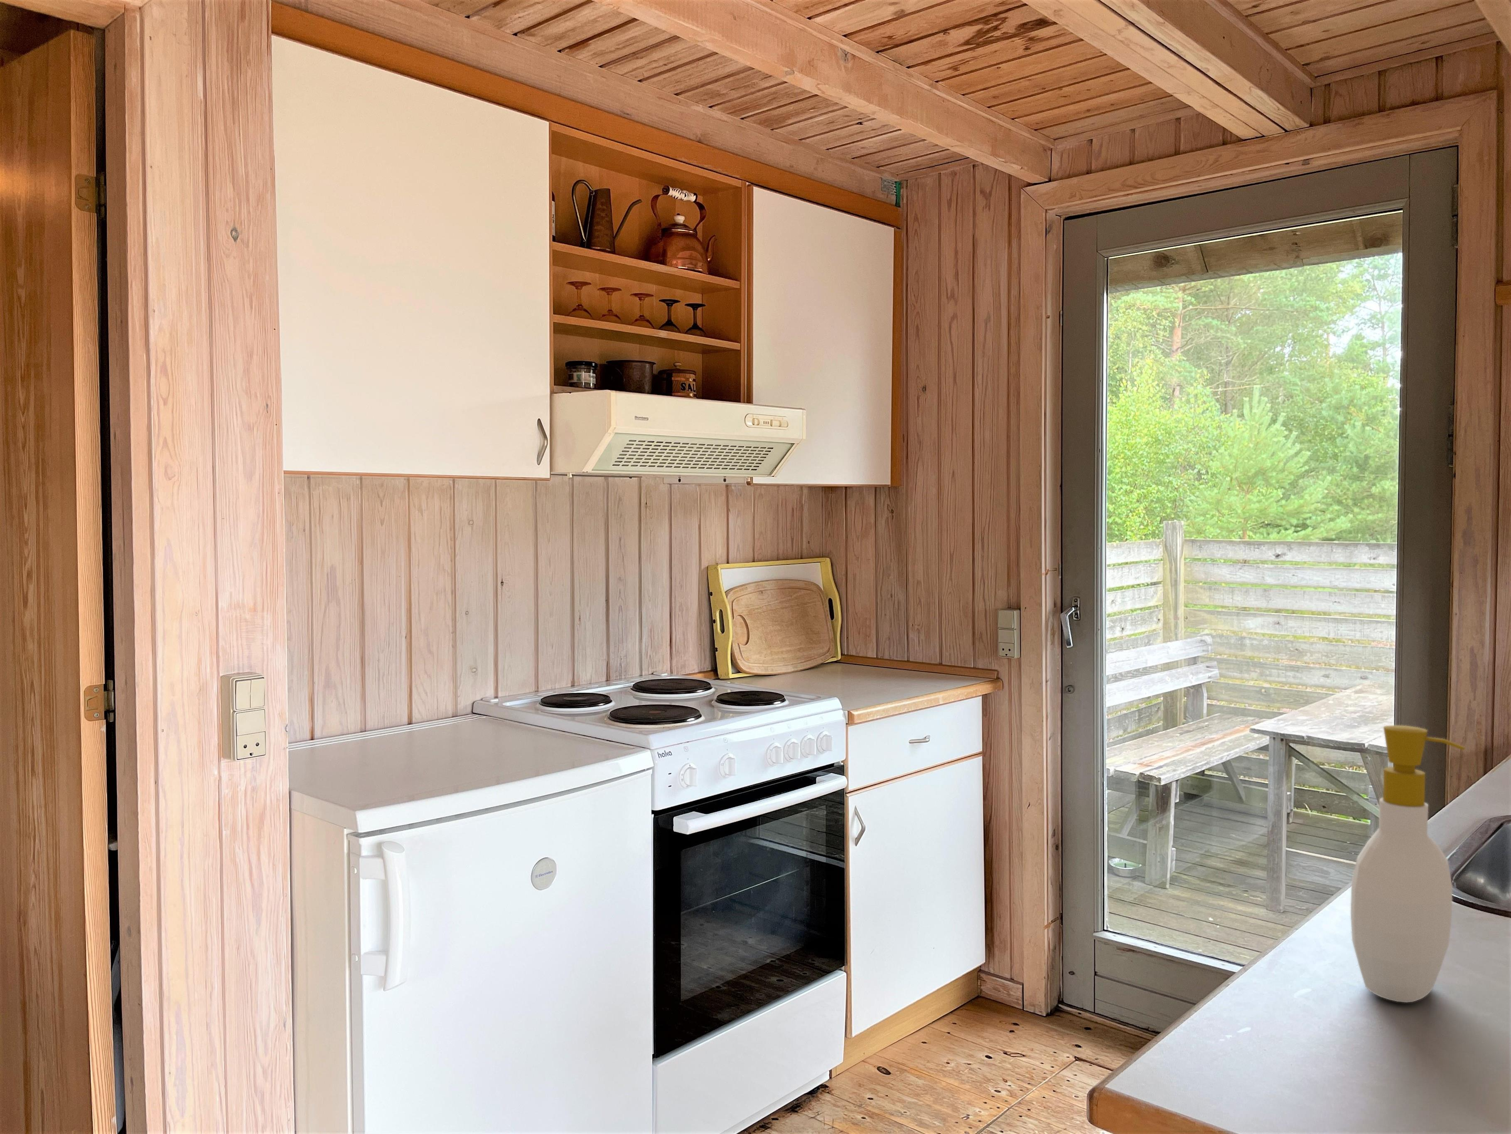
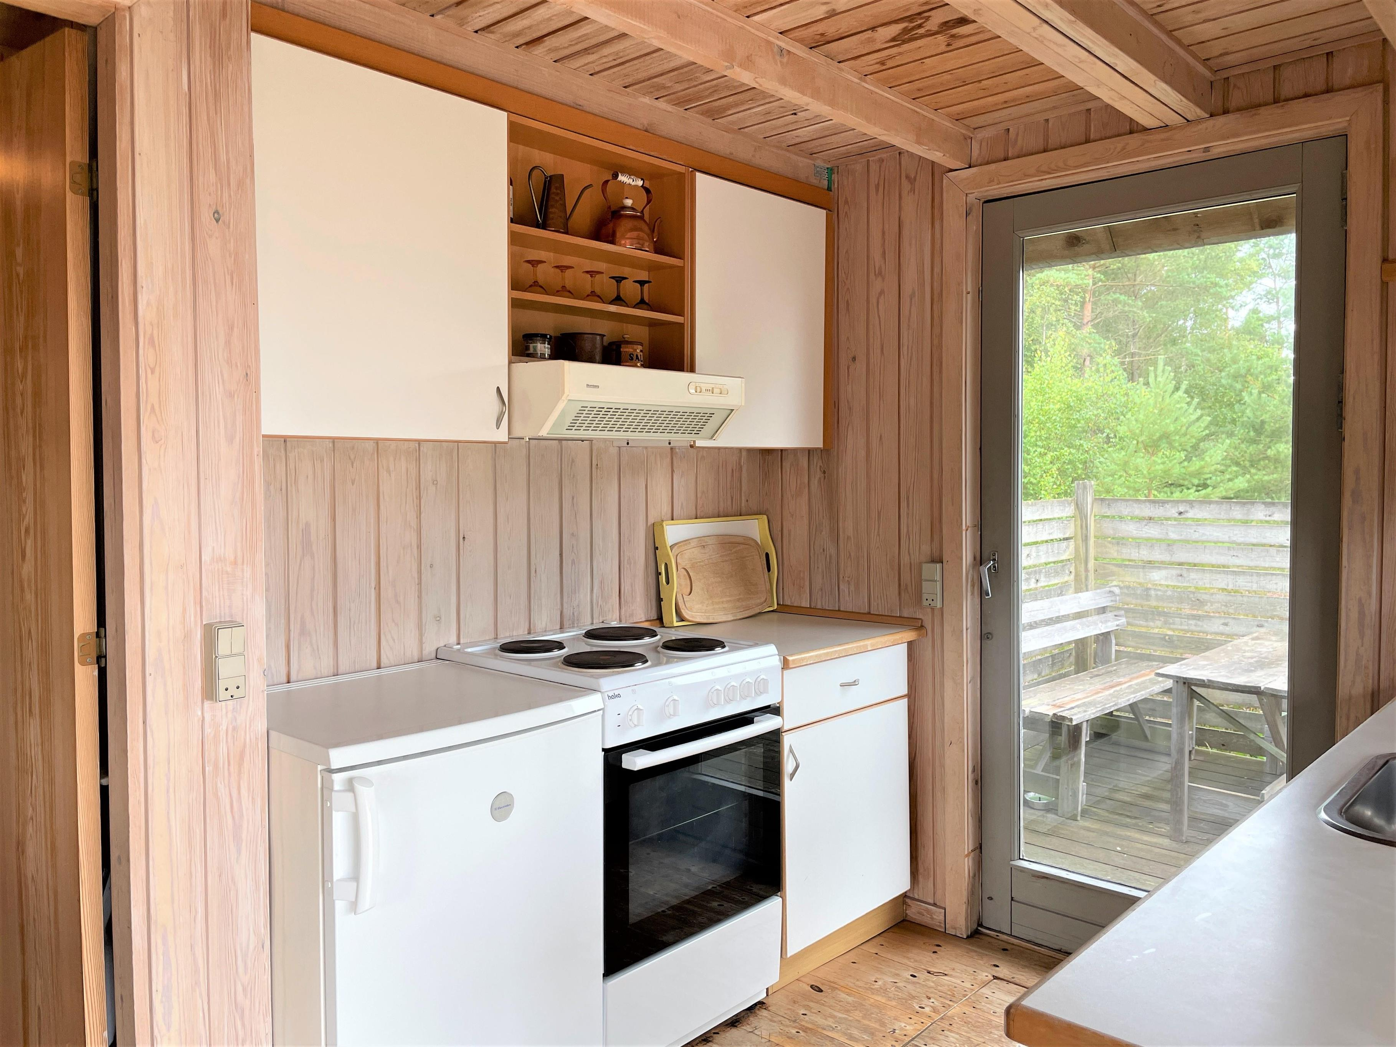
- soap bottle [1350,725,1466,1003]
